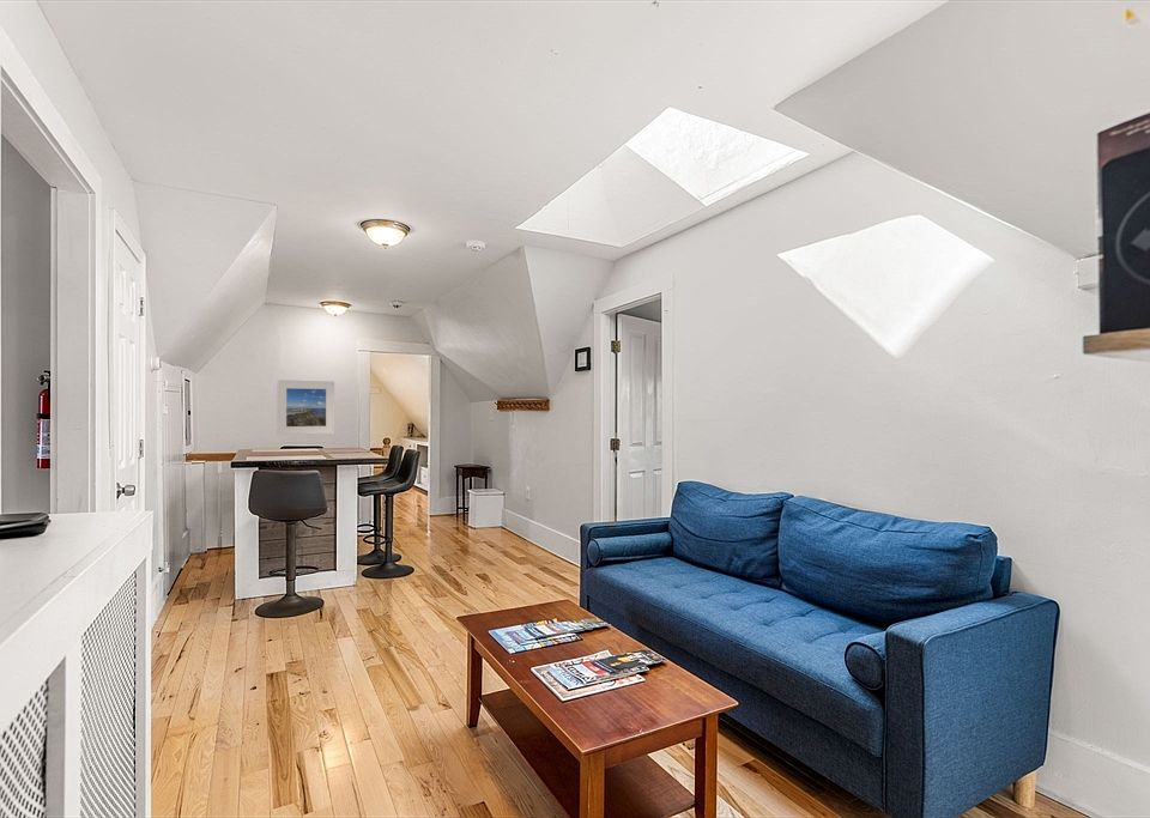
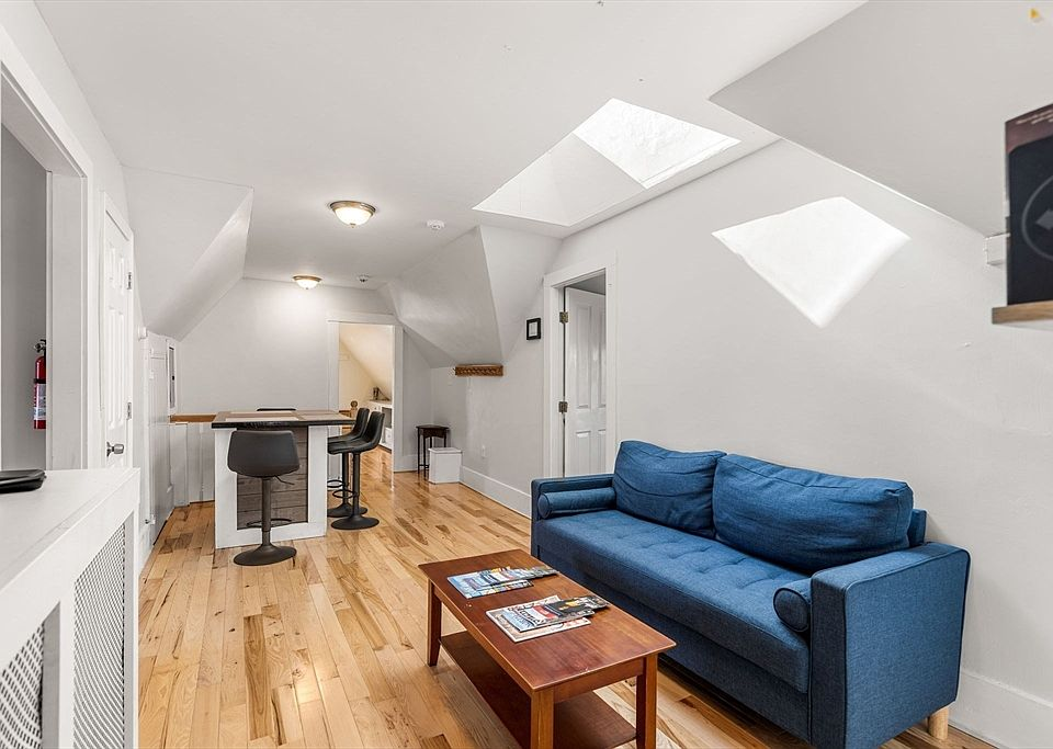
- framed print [276,378,335,436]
